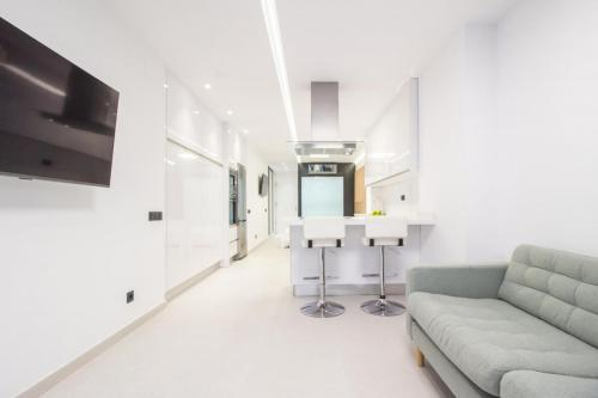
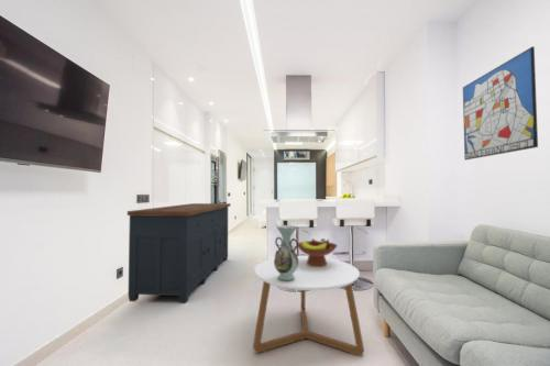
+ decorative vase [274,224,299,281]
+ fruit bowl [297,237,339,267]
+ sideboard [127,202,232,304]
+ wall art [462,45,539,160]
+ coffee table [252,255,365,357]
